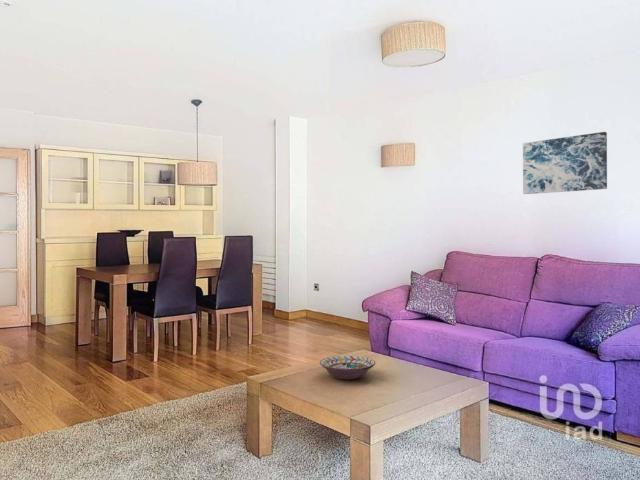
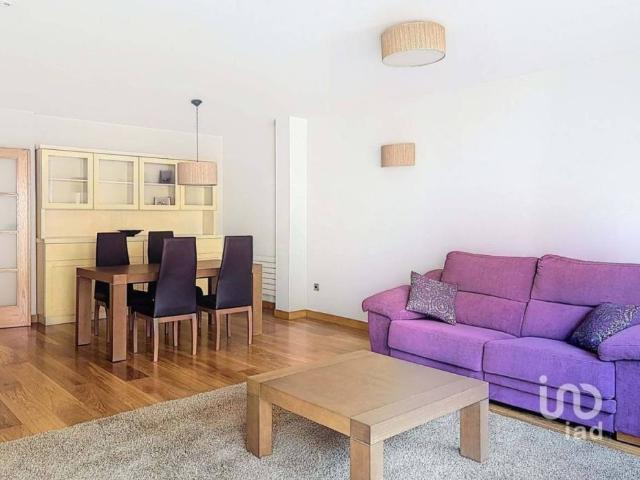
- decorative bowl [319,355,376,380]
- wall art [522,131,608,195]
